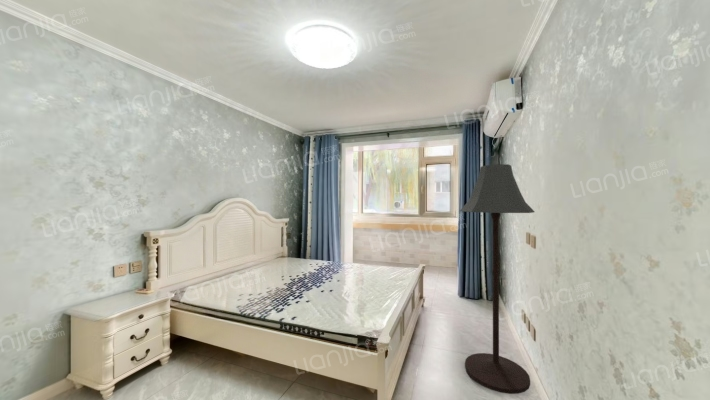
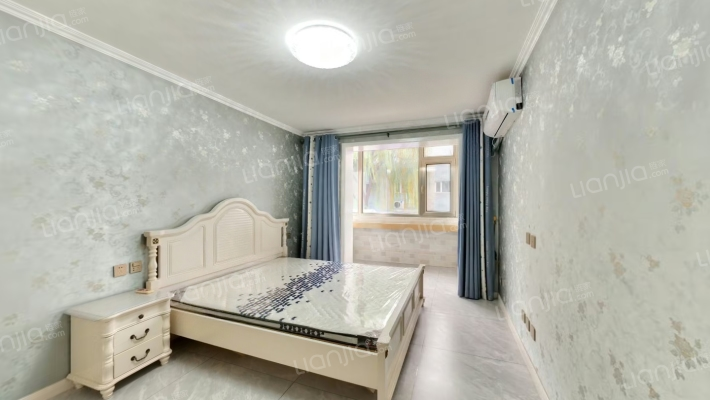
- floor lamp [459,163,536,395]
